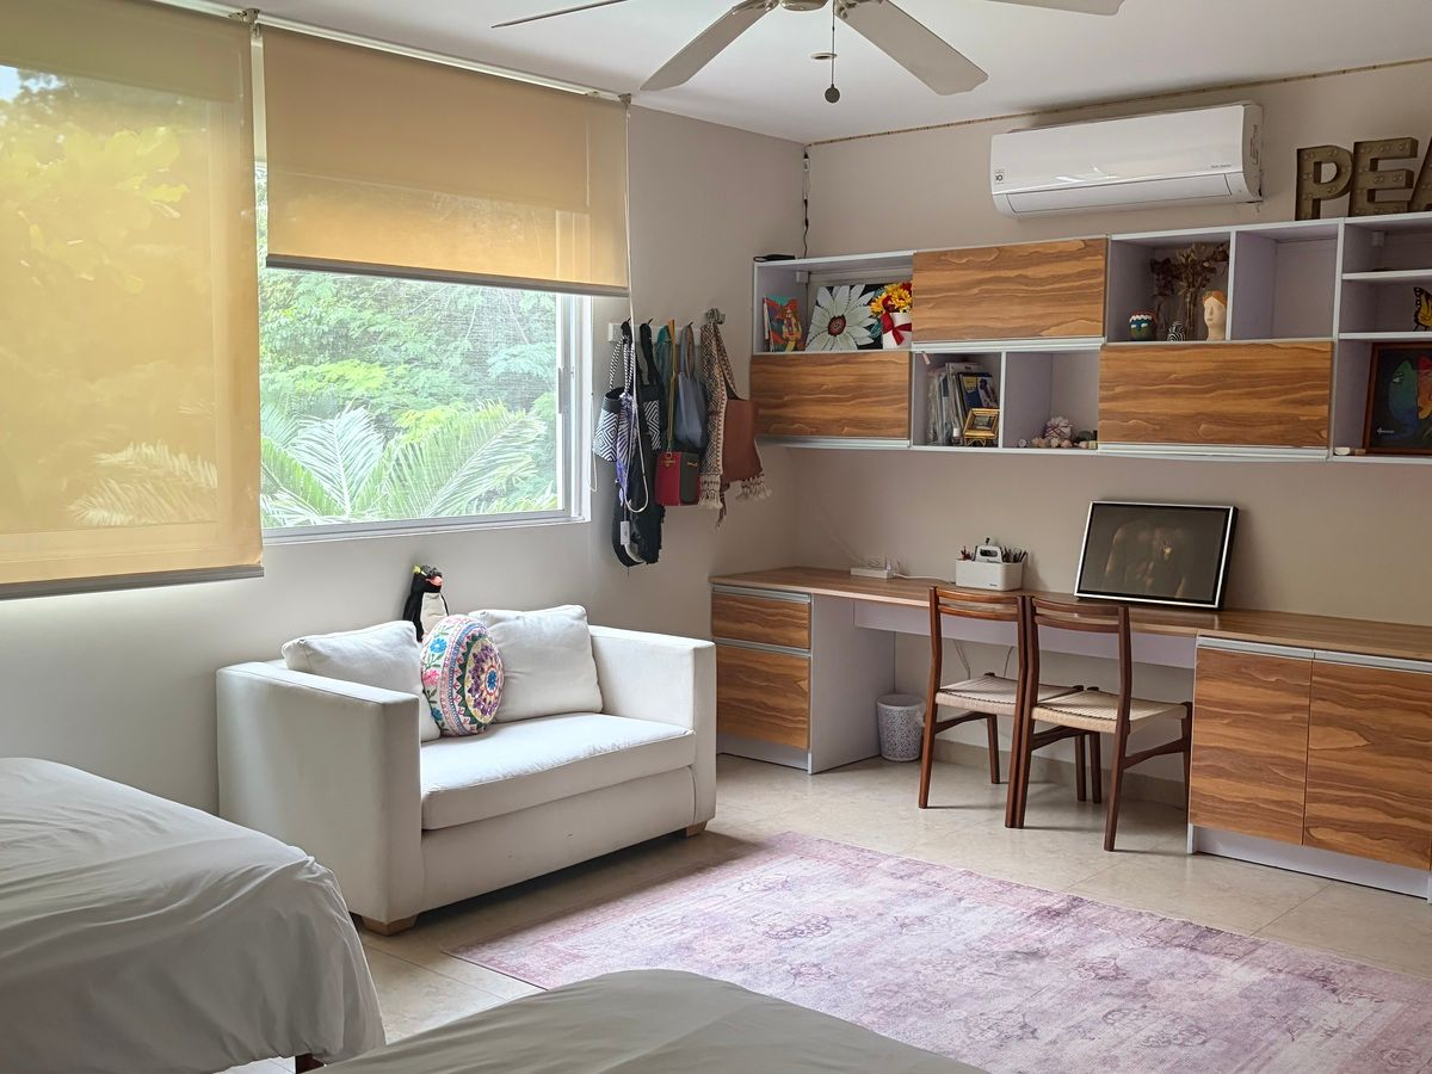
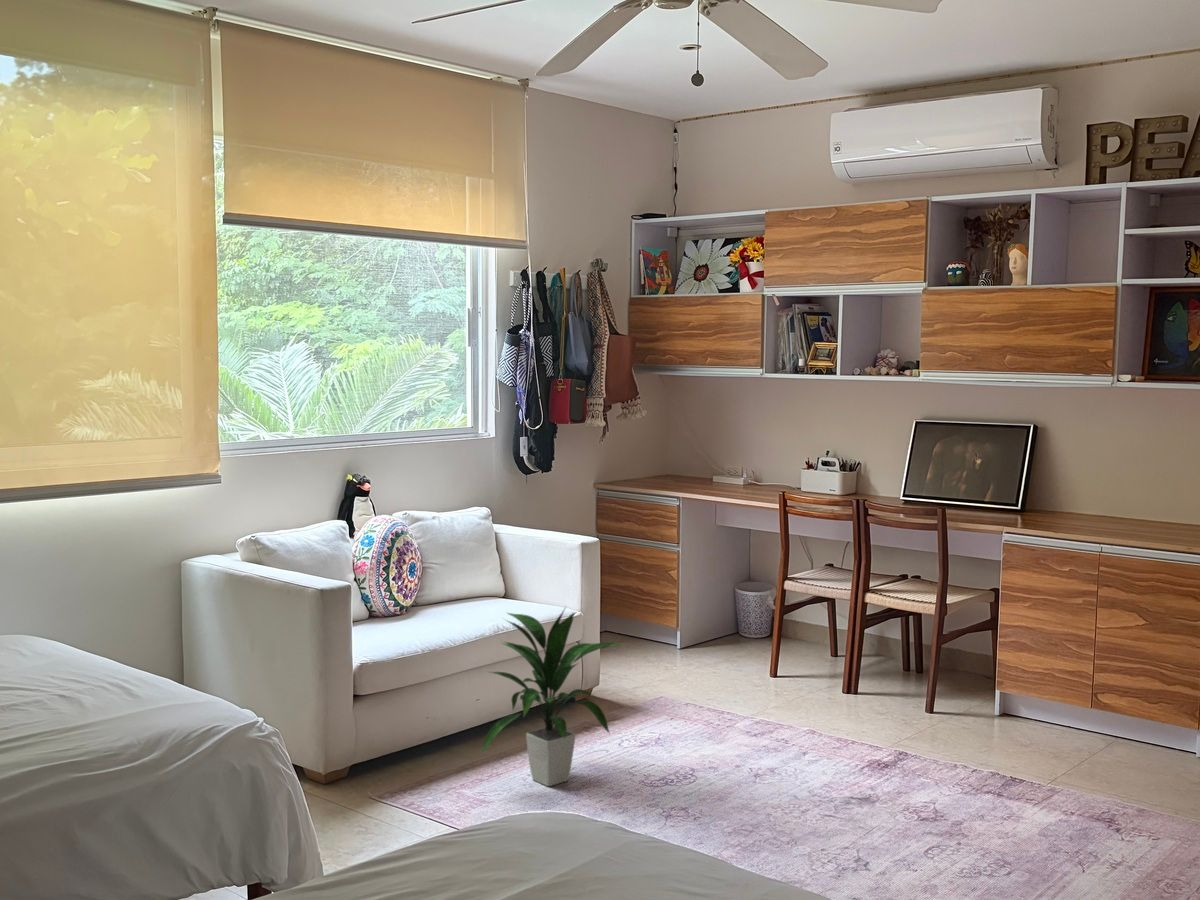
+ indoor plant [479,606,625,787]
